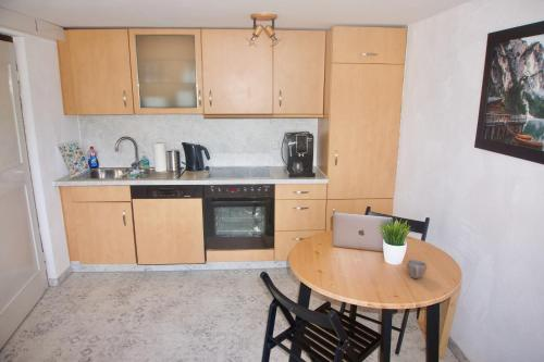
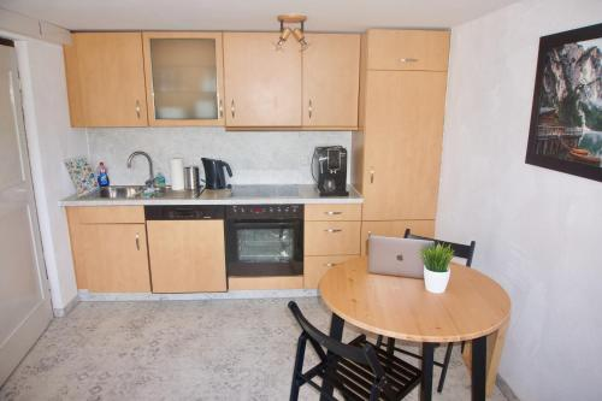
- cup [406,259,428,279]
